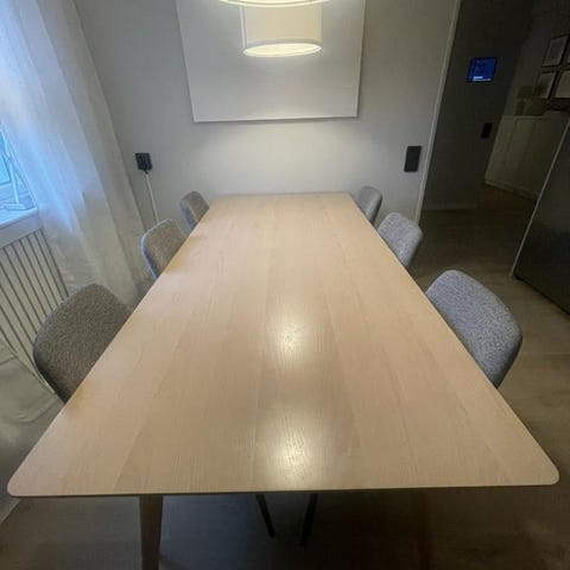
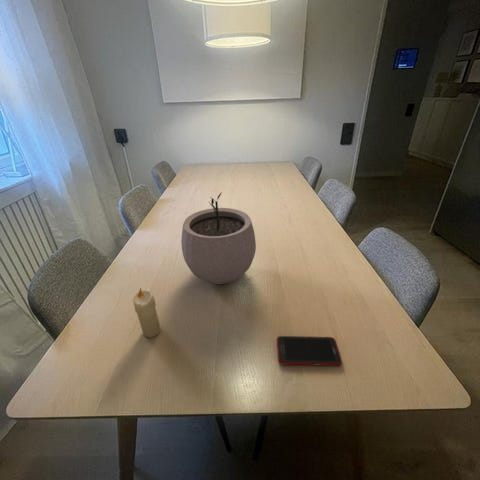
+ candle [132,287,162,338]
+ cell phone [276,335,343,367]
+ plant pot [180,191,257,285]
